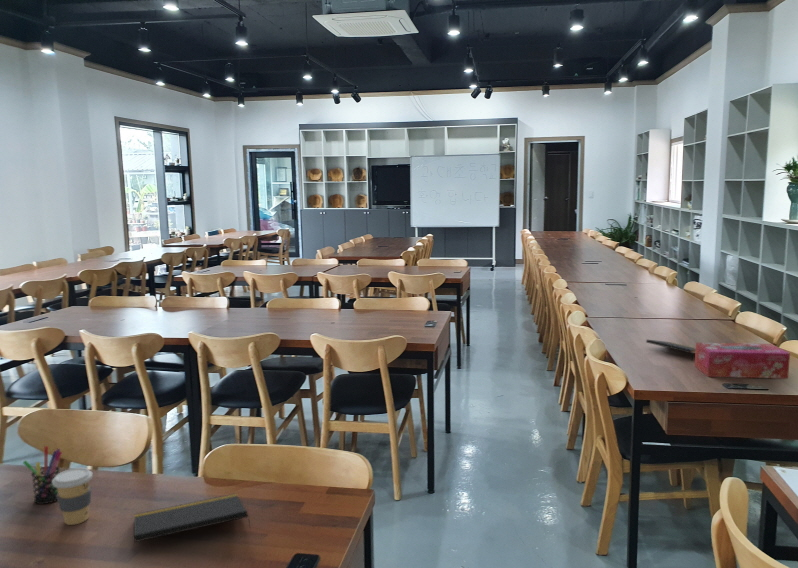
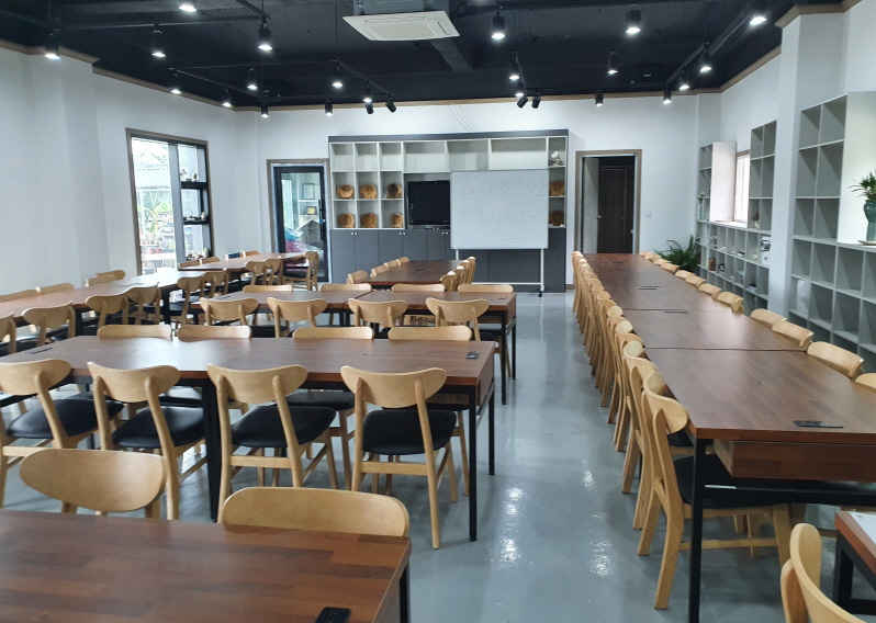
- tissue box [694,342,791,380]
- coffee cup [52,467,93,526]
- notepad [645,339,696,362]
- pen holder [22,445,63,505]
- notepad [133,492,252,543]
